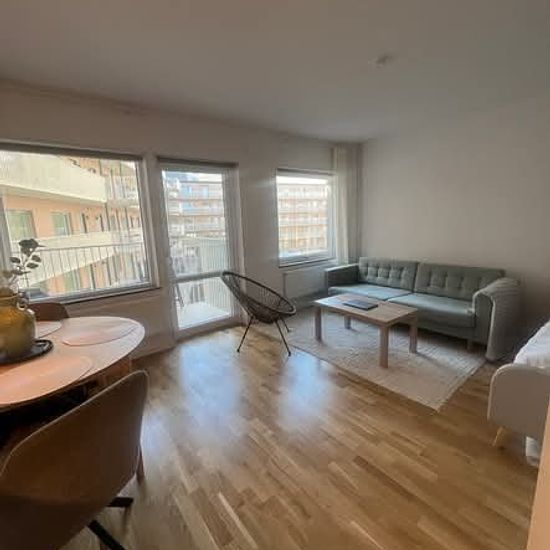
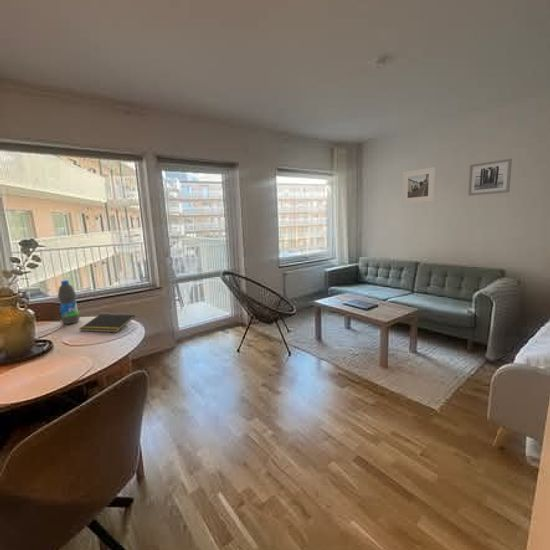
+ wall art [467,158,513,197]
+ notepad [78,313,136,333]
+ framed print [402,166,436,205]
+ water bottle [57,279,81,325]
